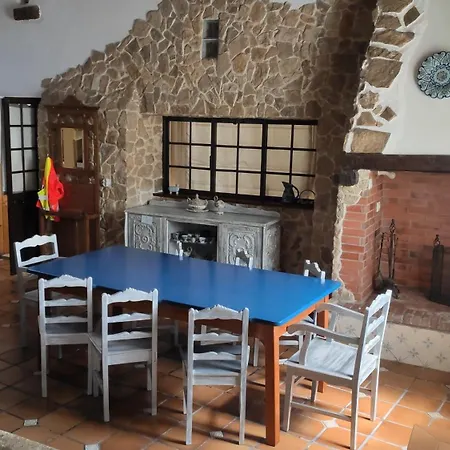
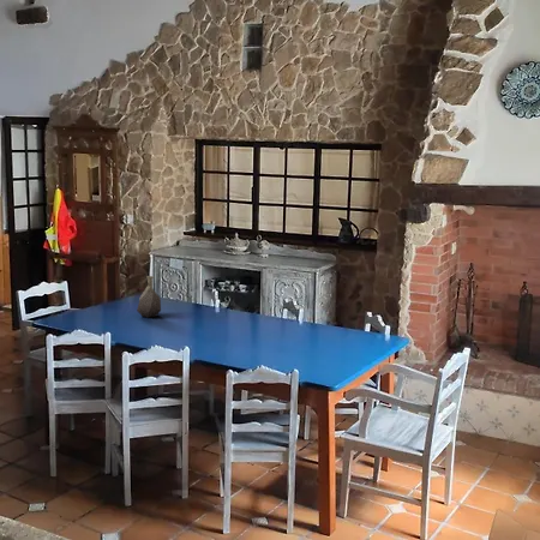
+ vase [136,275,162,318]
